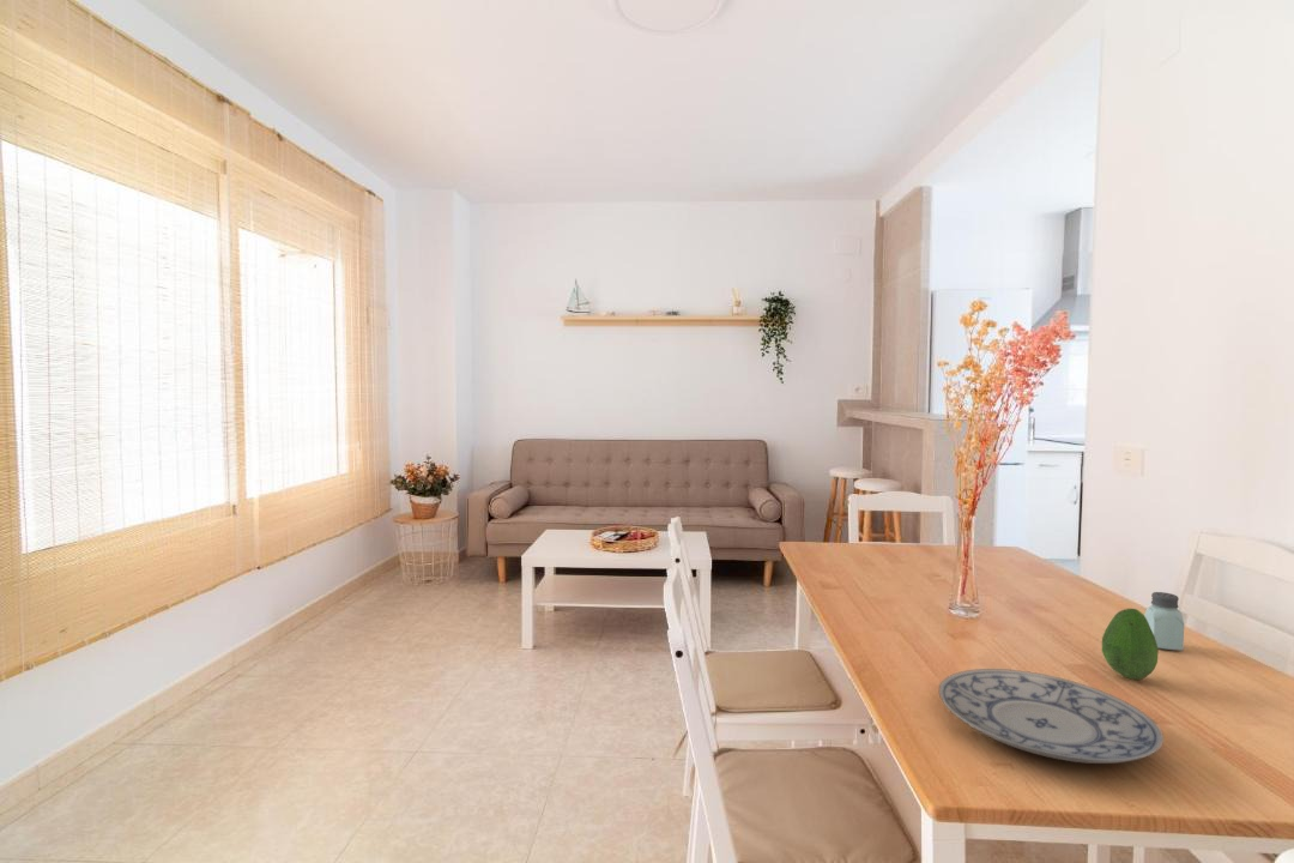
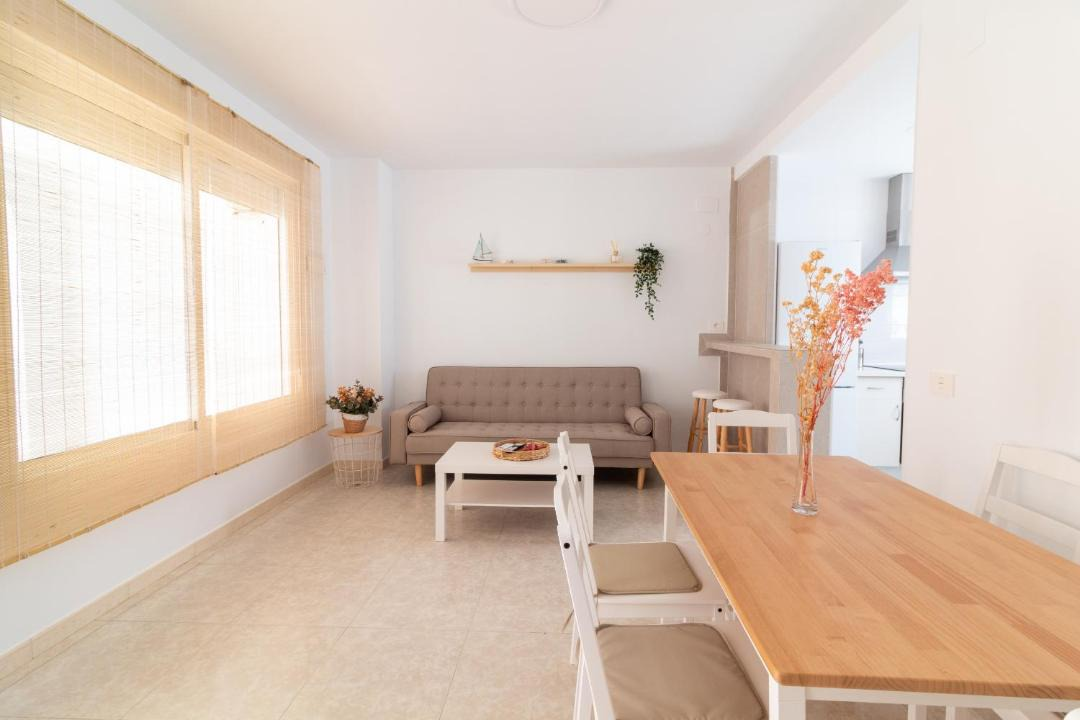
- plate [937,668,1165,765]
- saltshaker [1144,591,1185,652]
- fruit [1101,608,1160,681]
